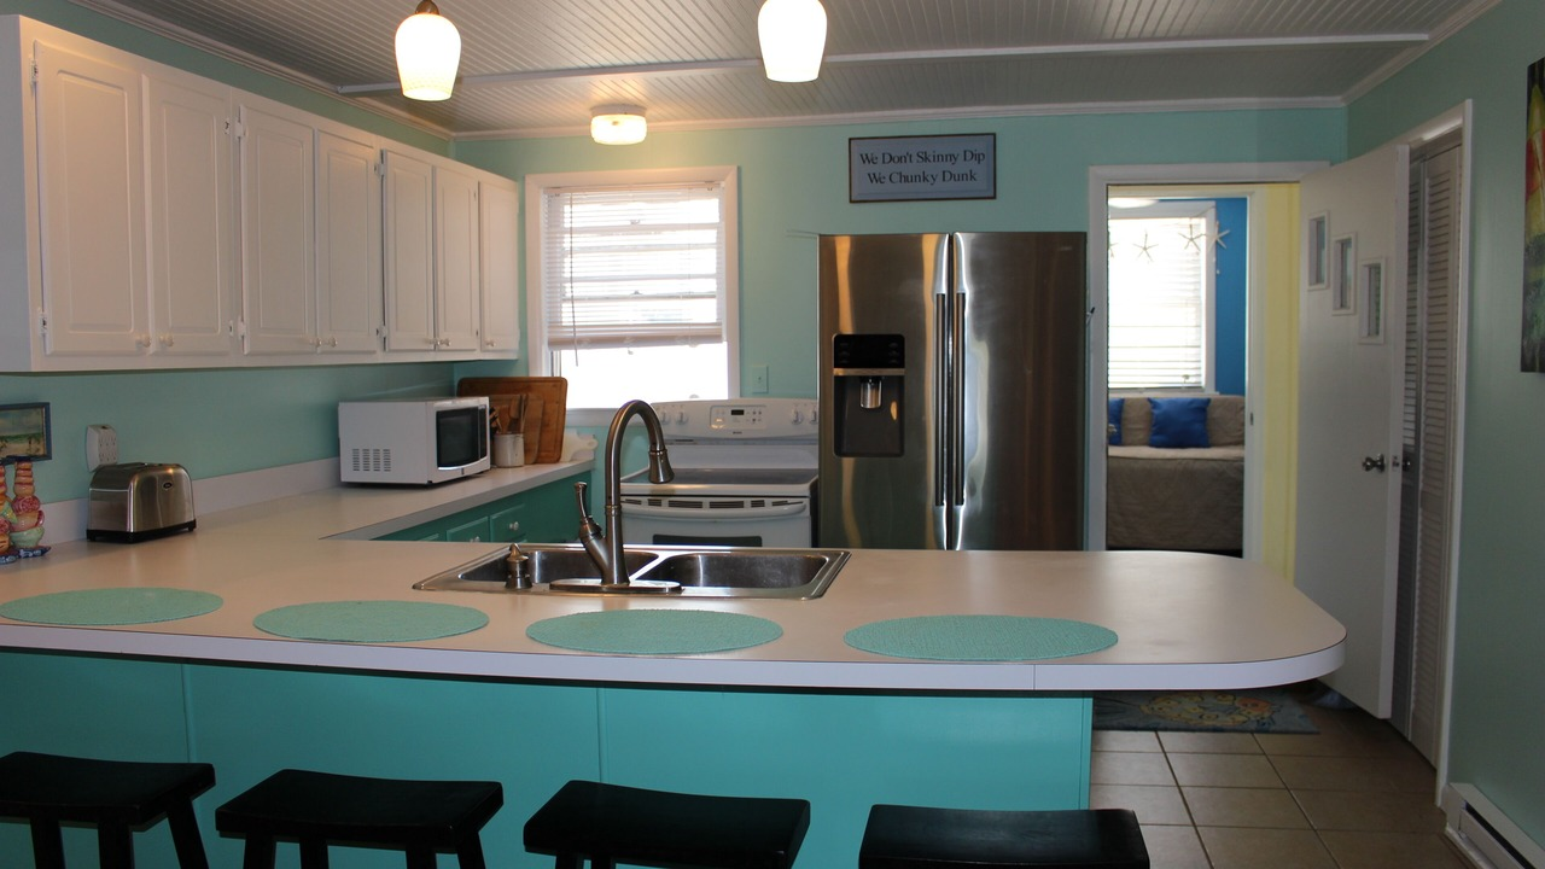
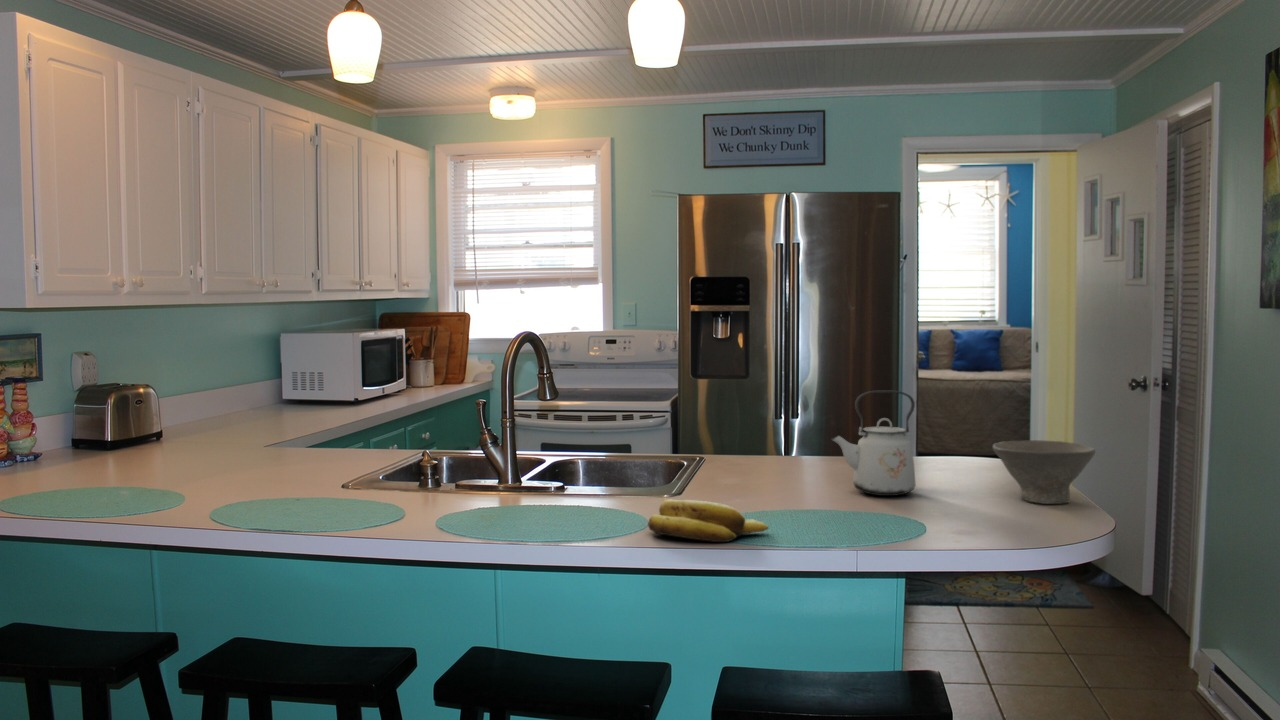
+ banana [647,498,770,543]
+ kettle [830,390,917,497]
+ bowl [992,439,1096,505]
